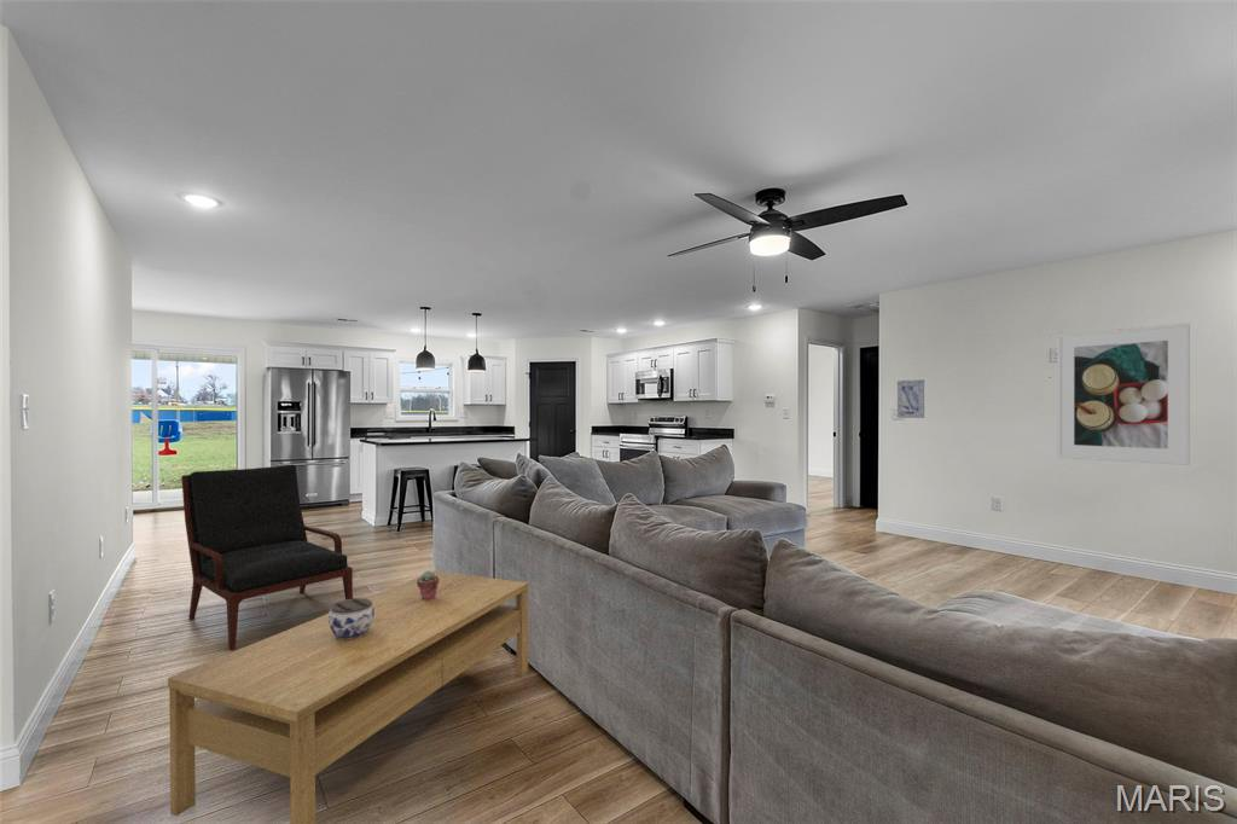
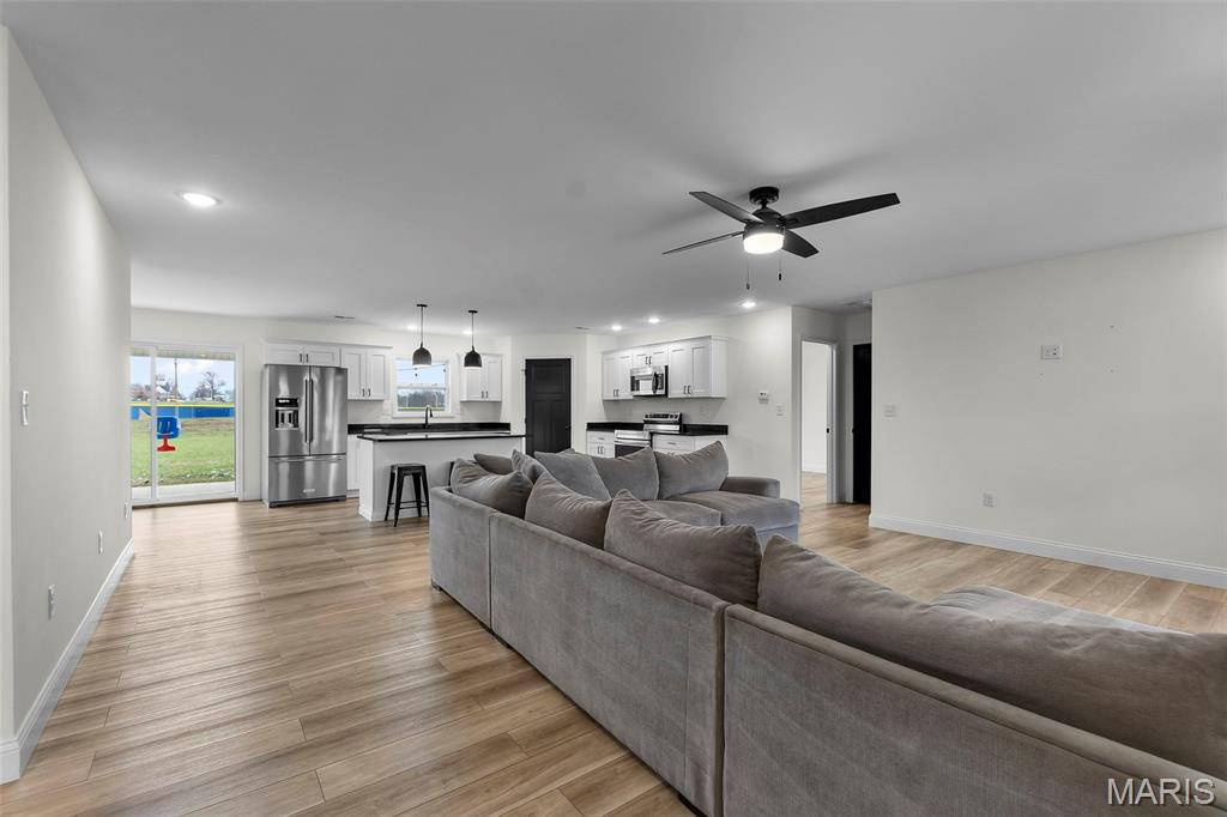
- armchair [180,464,354,651]
- wall art [896,378,925,419]
- potted succulent [417,569,440,600]
- coffee table [167,570,529,824]
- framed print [1056,323,1191,466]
- jar [327,597,374,639]
